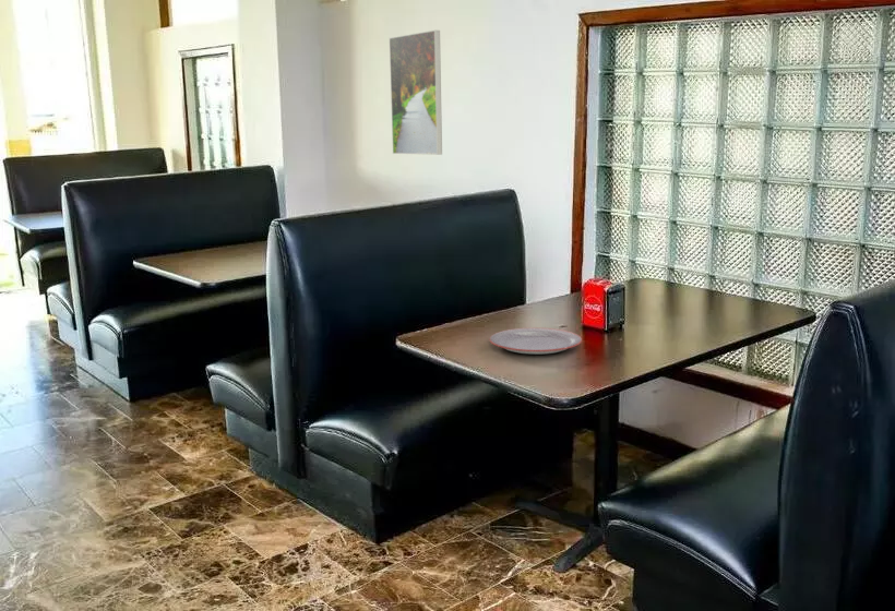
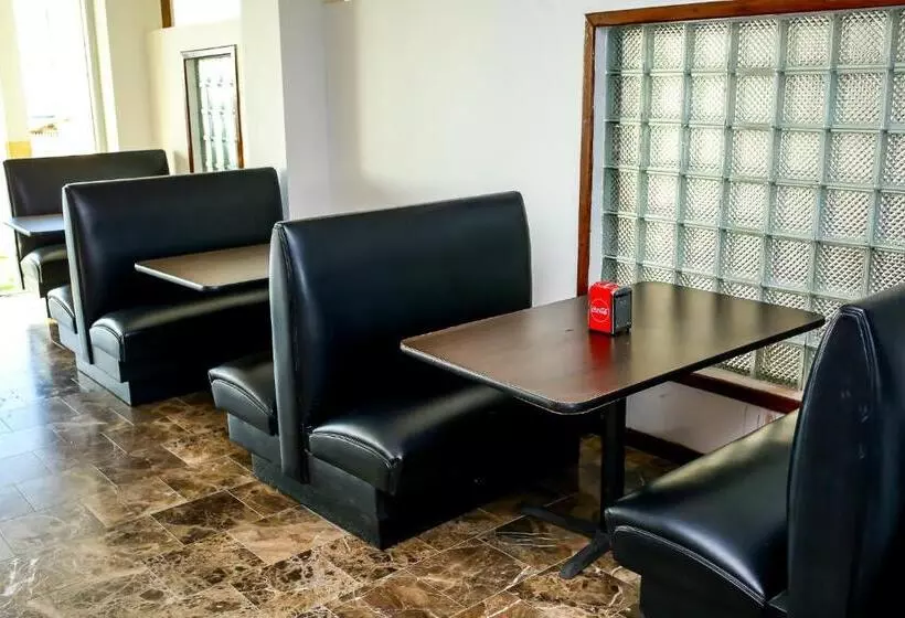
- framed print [389,29,443,156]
- plate [489,326,583,356]
